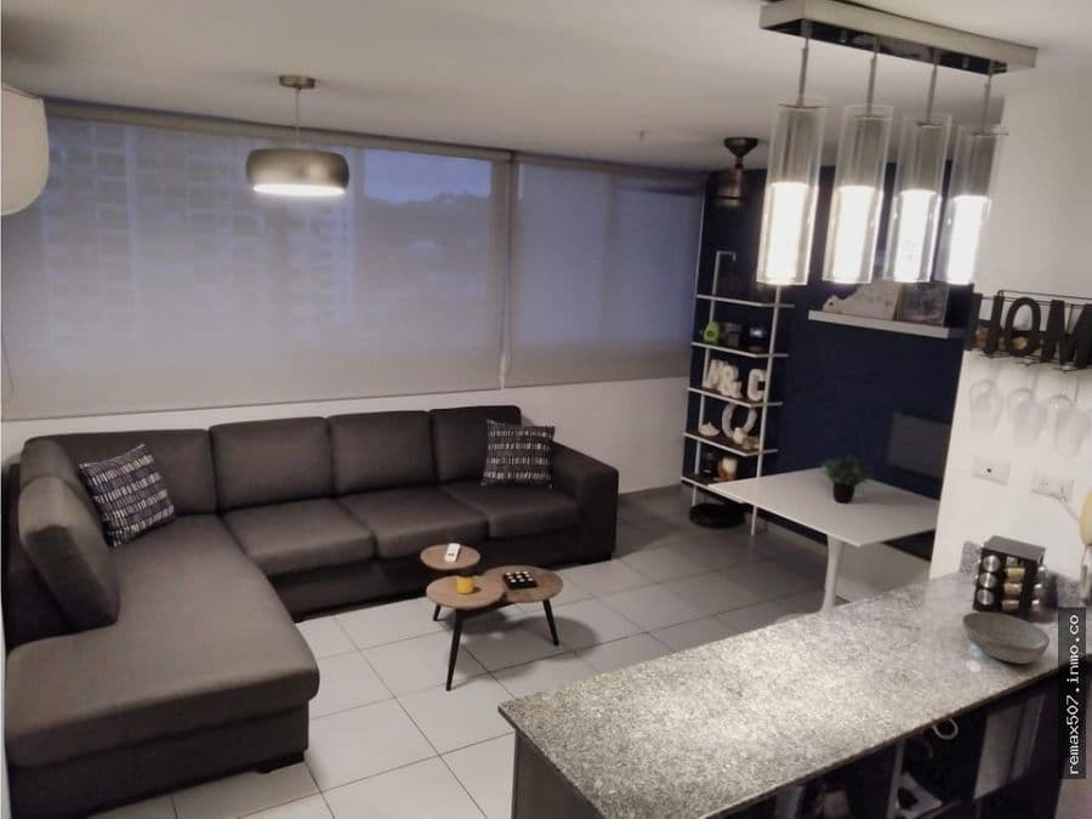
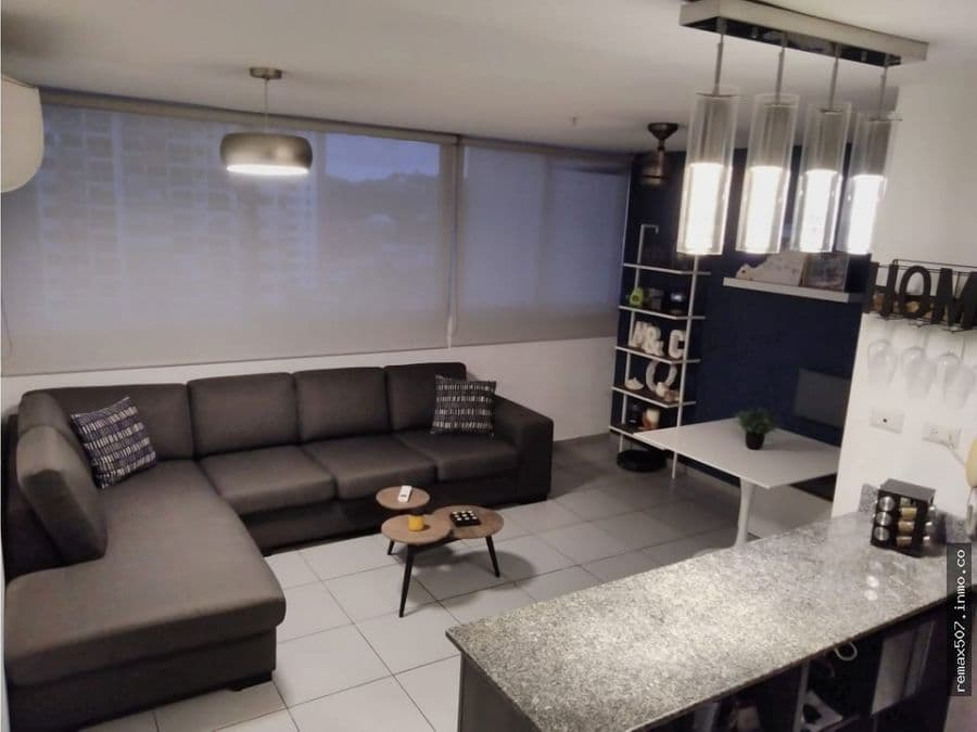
- bowl [961,610,1051,665]
